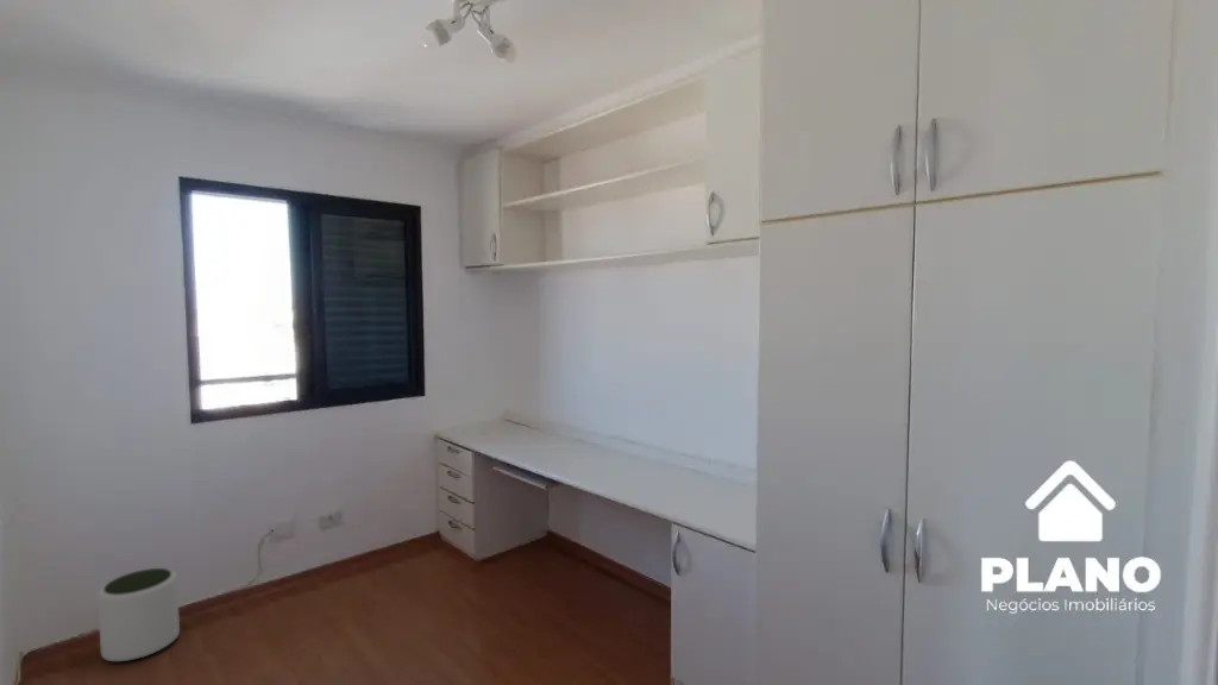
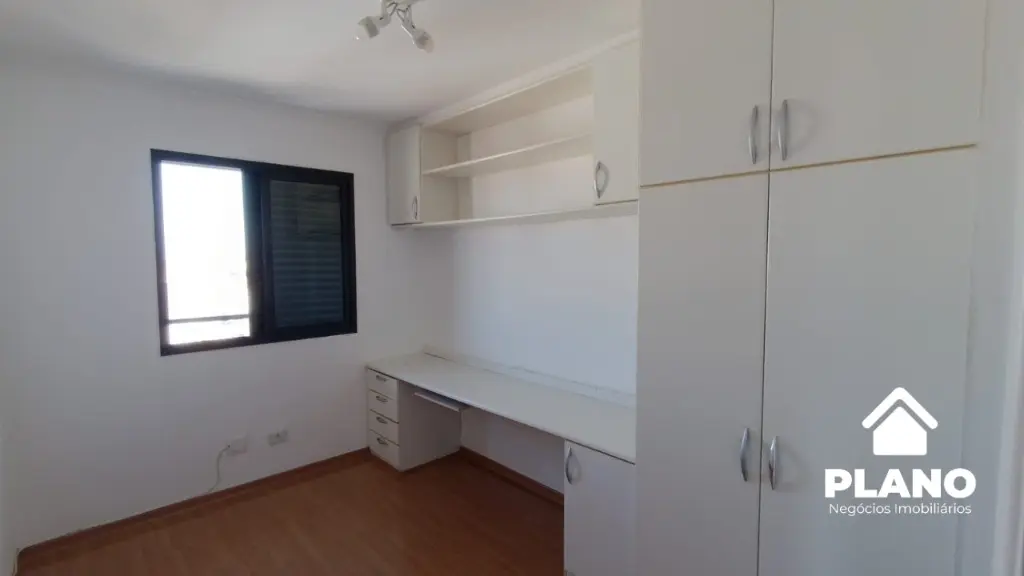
- plant pot [96,567,181,662]
